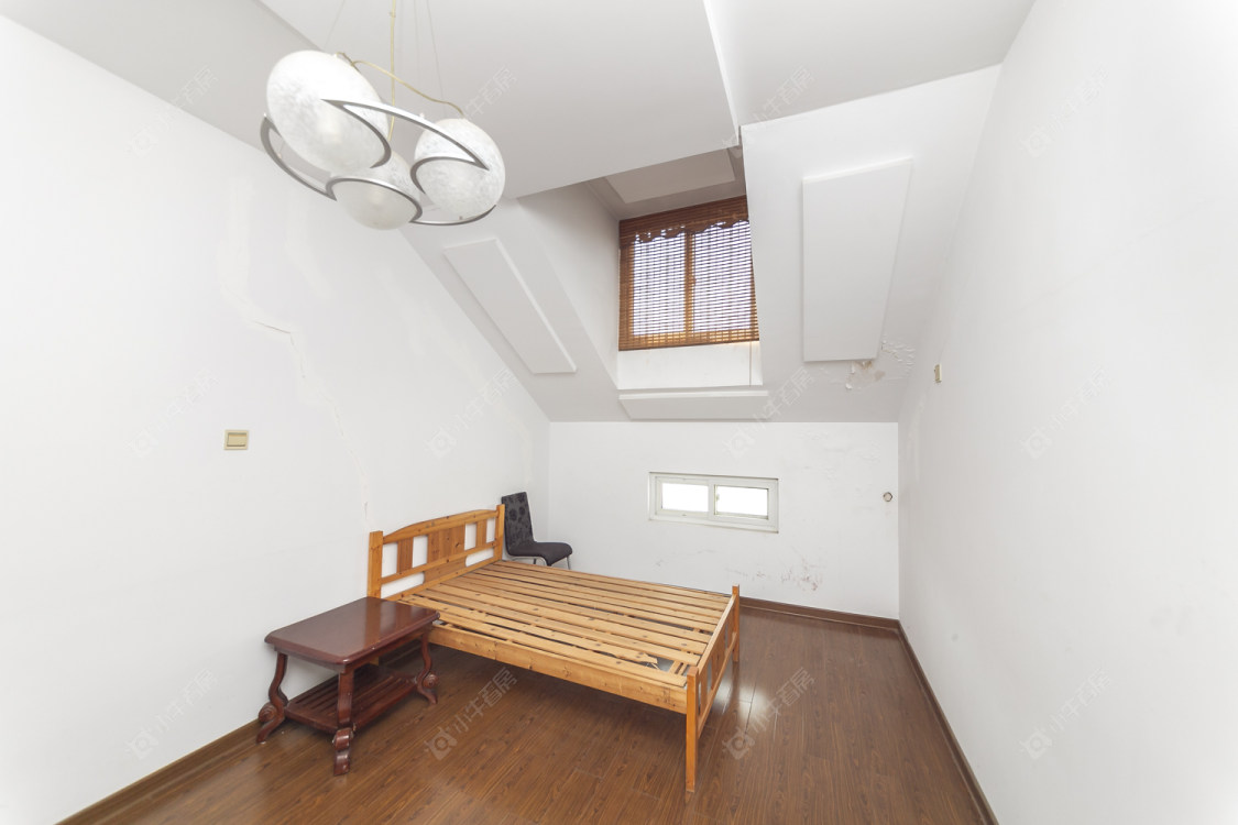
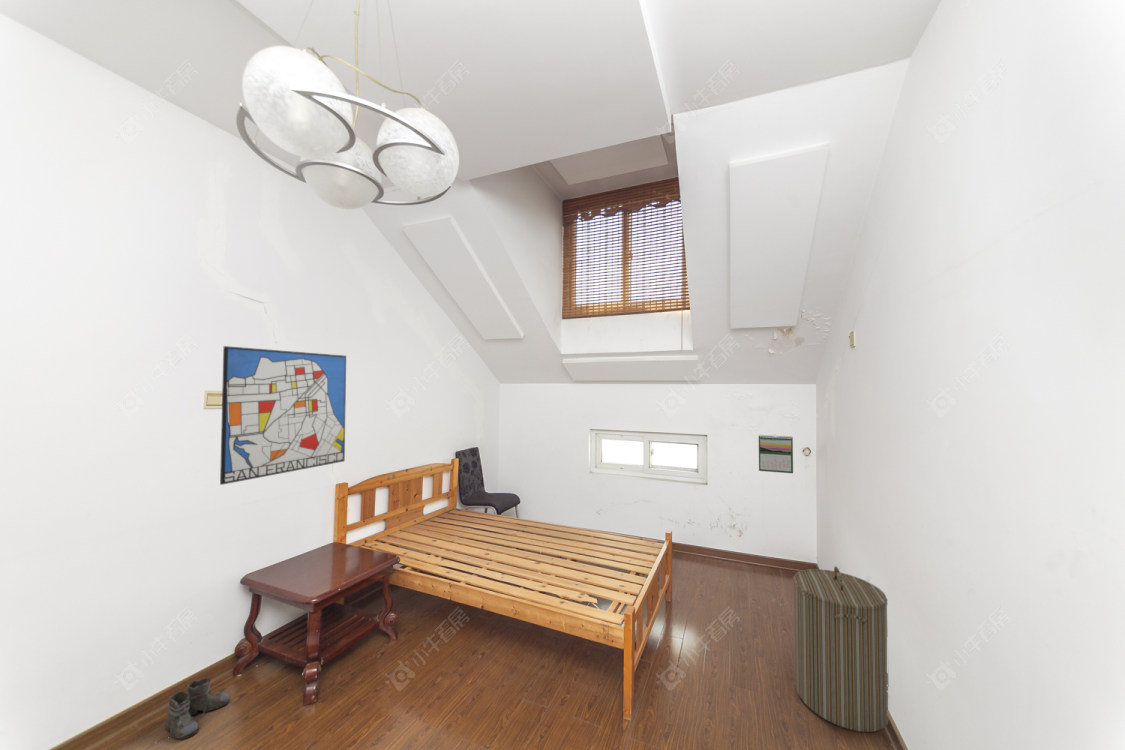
+ boots [158,676,230,742]
+ wall art [219,345,347,486]
+ laundry hamper [792,565,889,733]
+ calendar [758,434,794,474]
